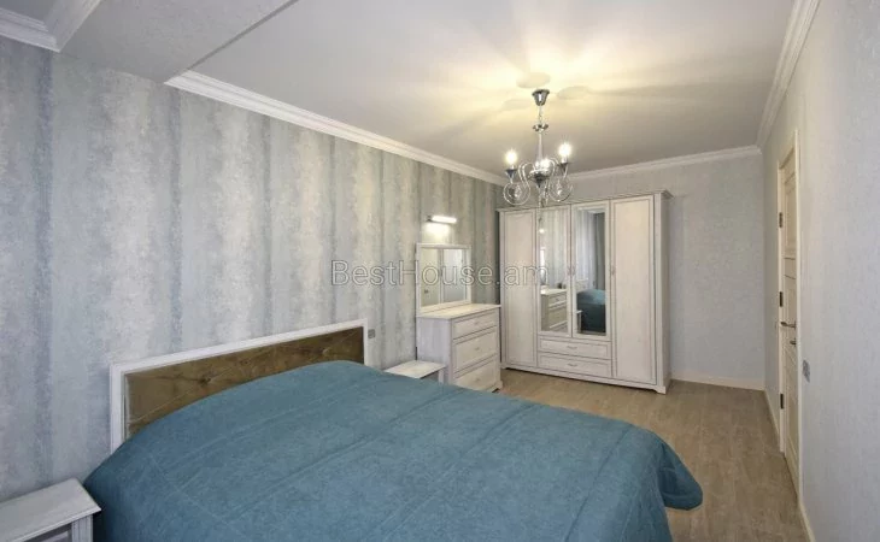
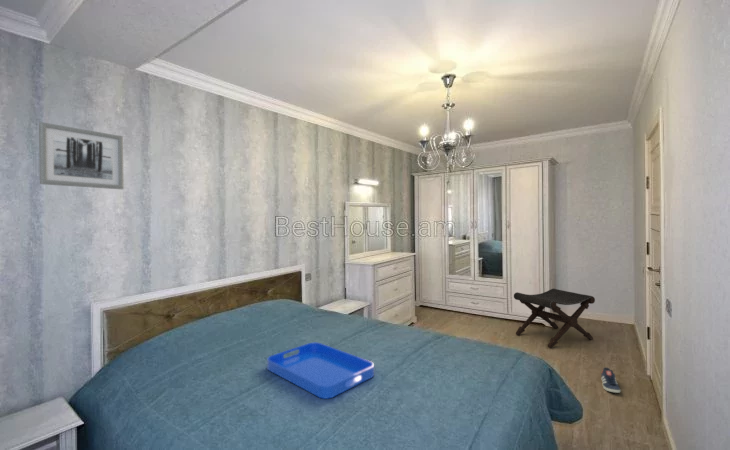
+ serving tray [266,342,375,400]
+ wall art [38,121,125,190]
+ sneaker [600,366,622,394]
+ footstool [513,288,596,349]
